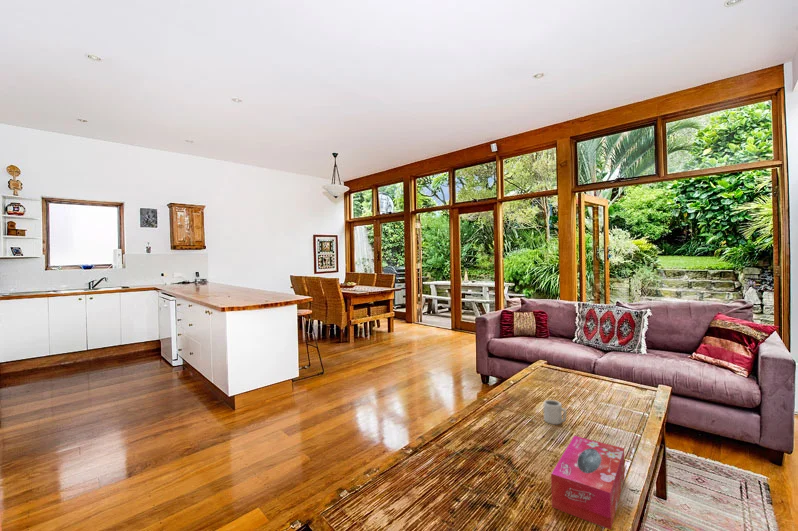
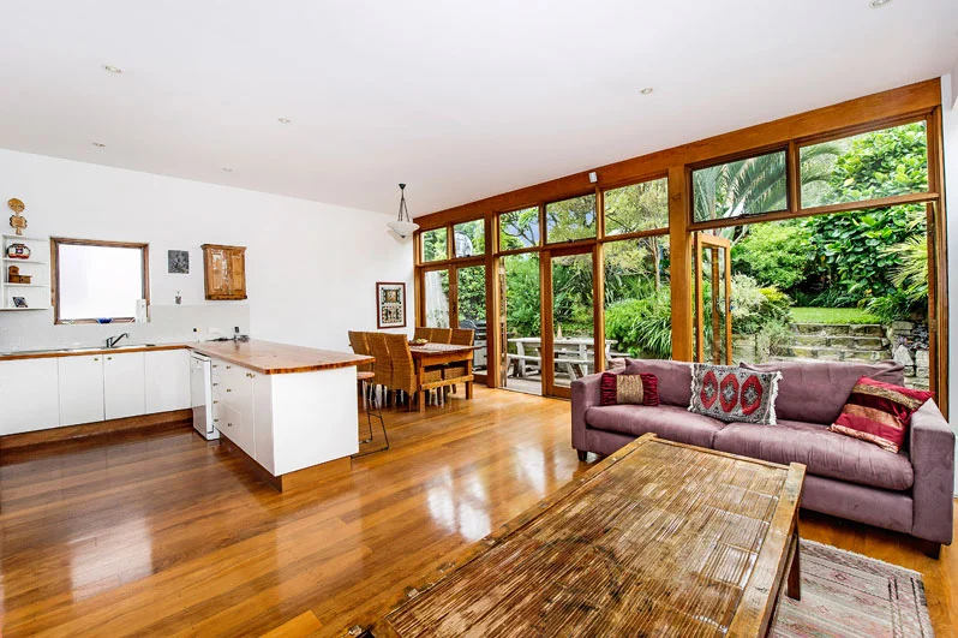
- tissue box [550,435,626,531]
- cup [543,399,567,425]
